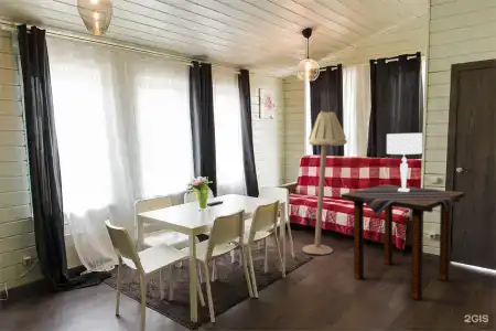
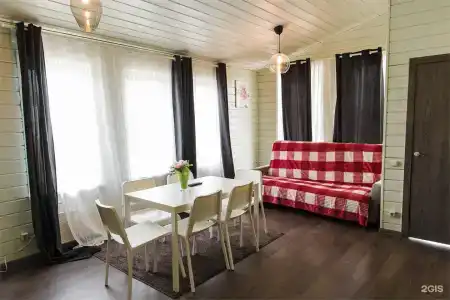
- floor lamp [301,110,348,256]
- side table [339,183,466,301]
- table lamp [386,132,423,192]
